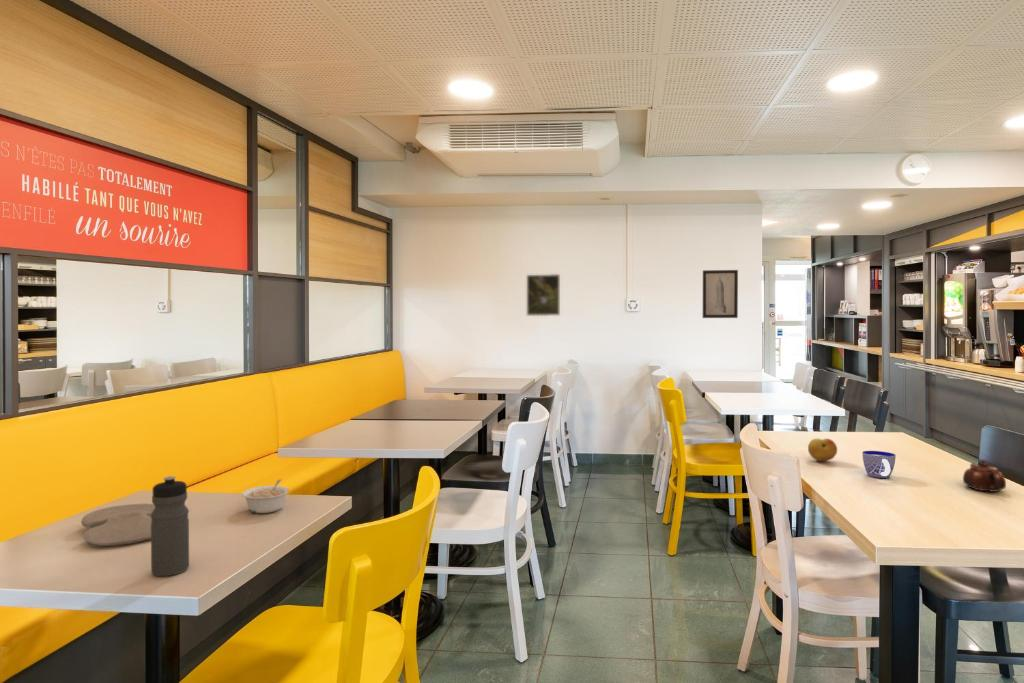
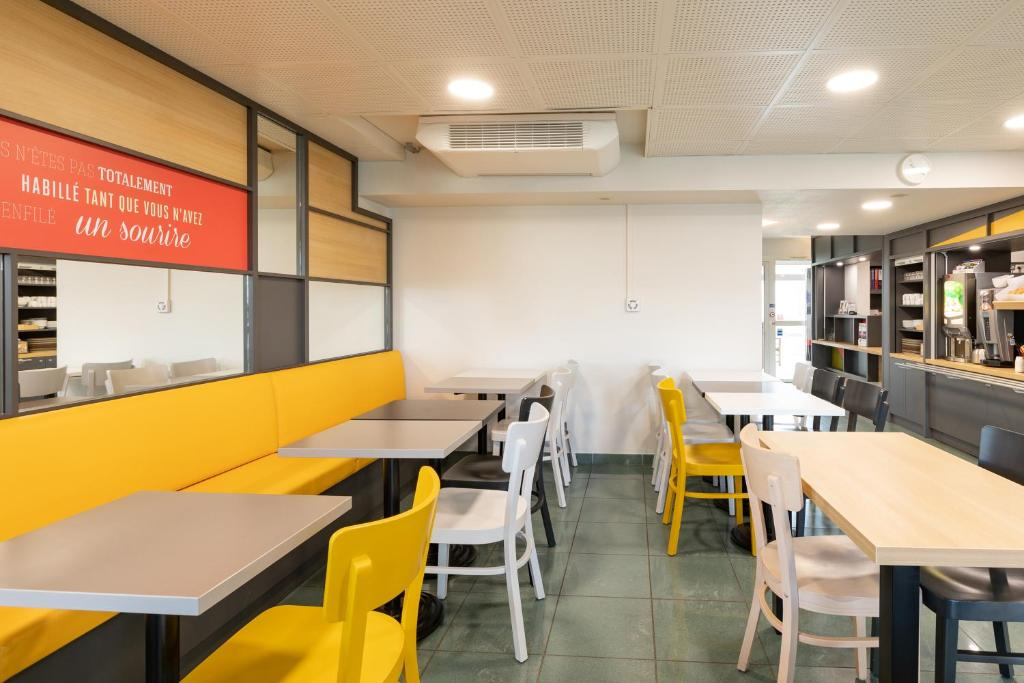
- paint palette [80,503,155,547]
- teapot [962,458,1007,493]
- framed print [526,273,561,317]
- wall art [702,269,739,319]
- cup [861,450,897,479]
- legume [241,479,290,514]
- fruit [807,438,838,462]
- water bottle [150,475,190,577]
